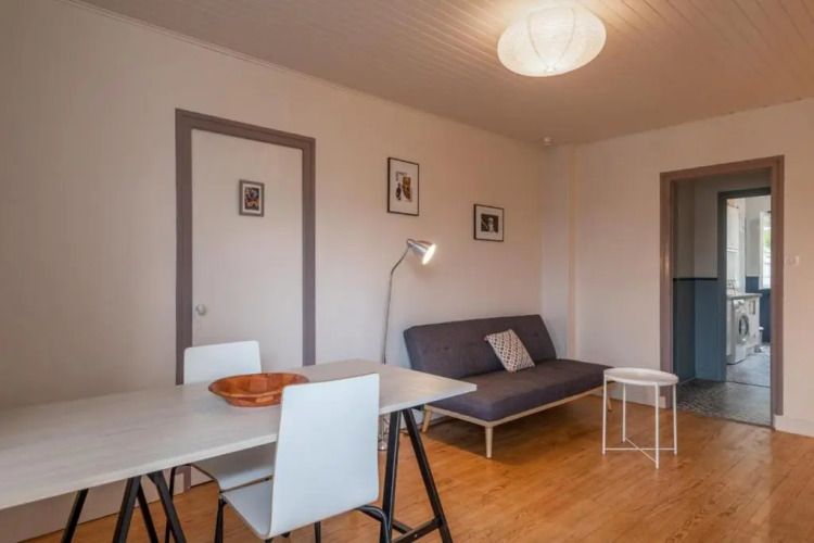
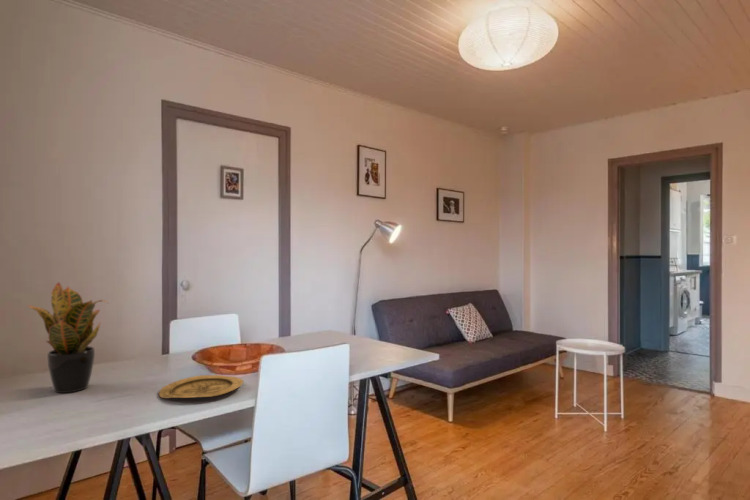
+ plate [158,374,245,399]
+ potted plant [27,281,110,394]
